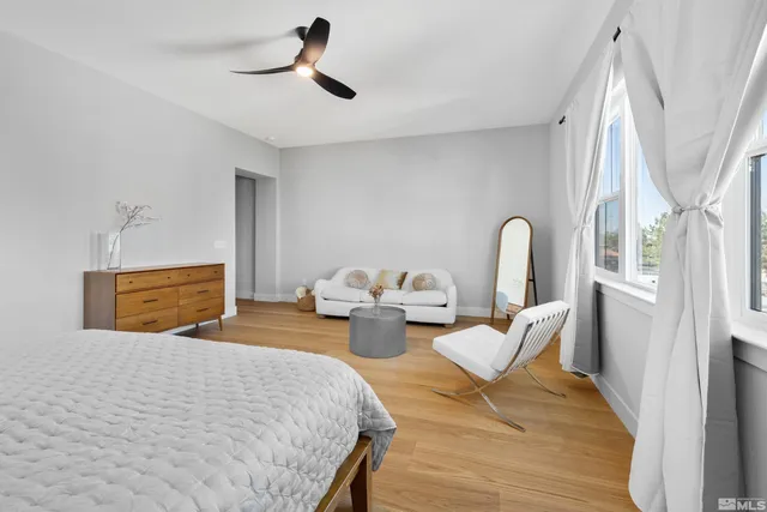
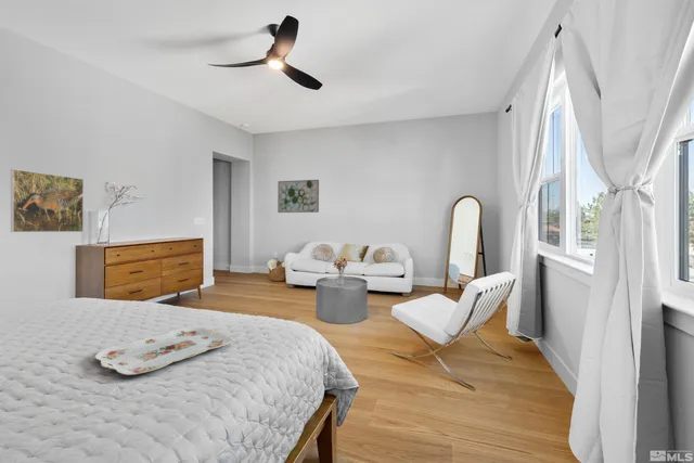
+ serving tray [94,326,233,376]
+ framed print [10,168,85,233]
+ wall art [277,179,320,214]
